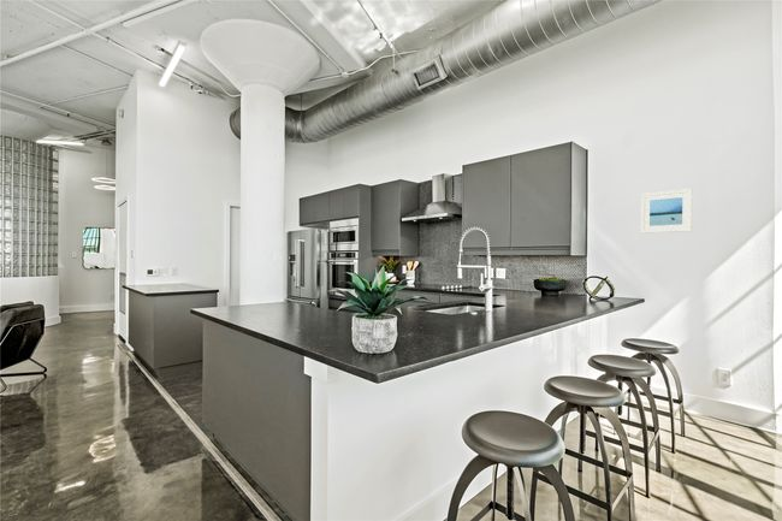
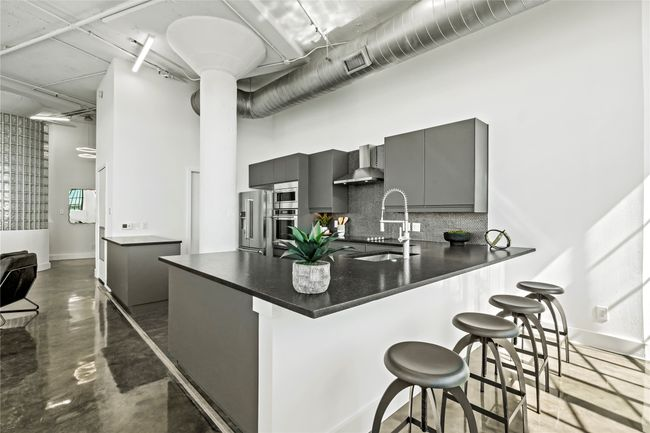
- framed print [640,188,693,235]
